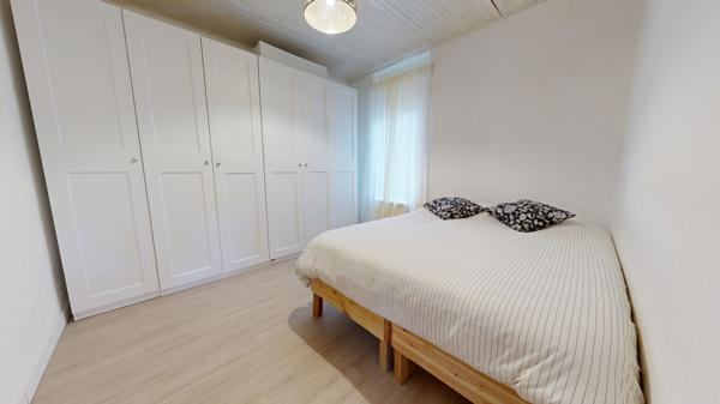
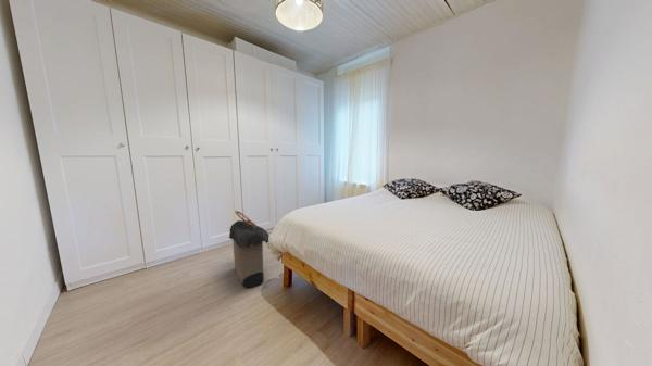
+ laundry hamper [228,210,269,289]
